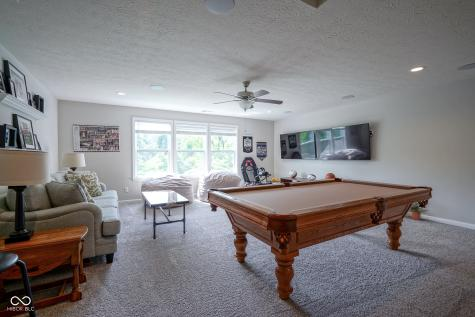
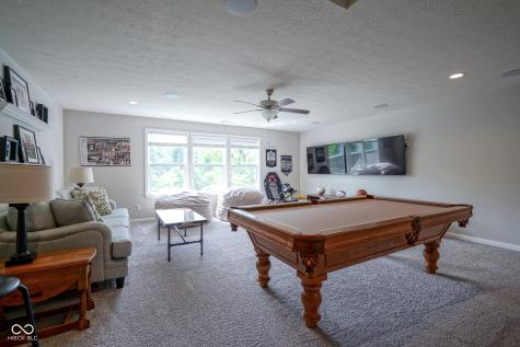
- potted plant [408,202,430,221]
